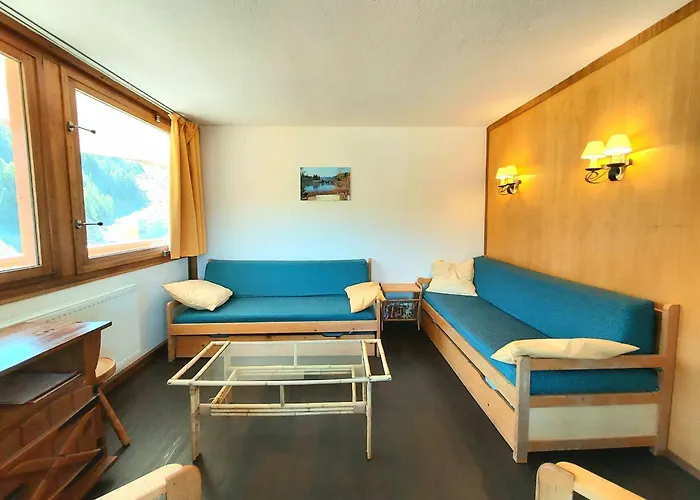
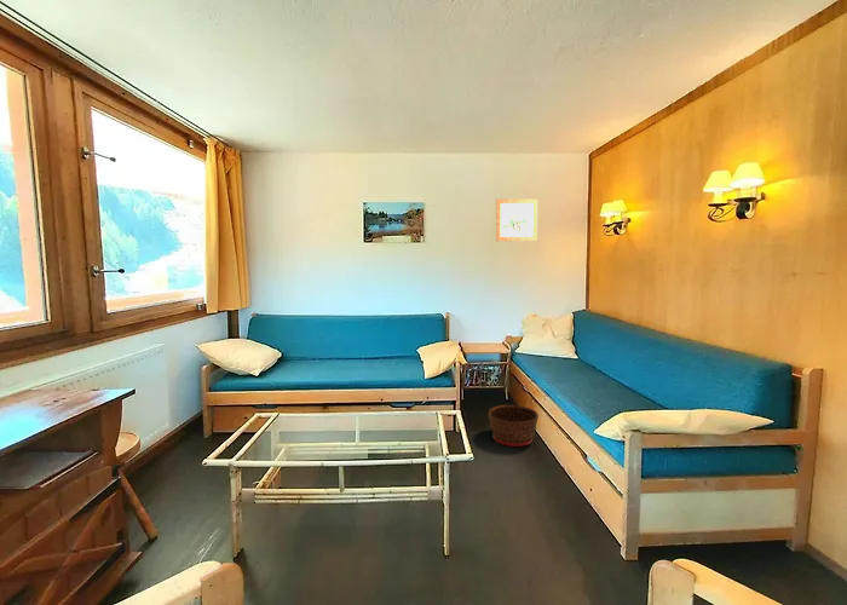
+ basket [488,404,540,448]
+ wall art [495,198,538,242]
